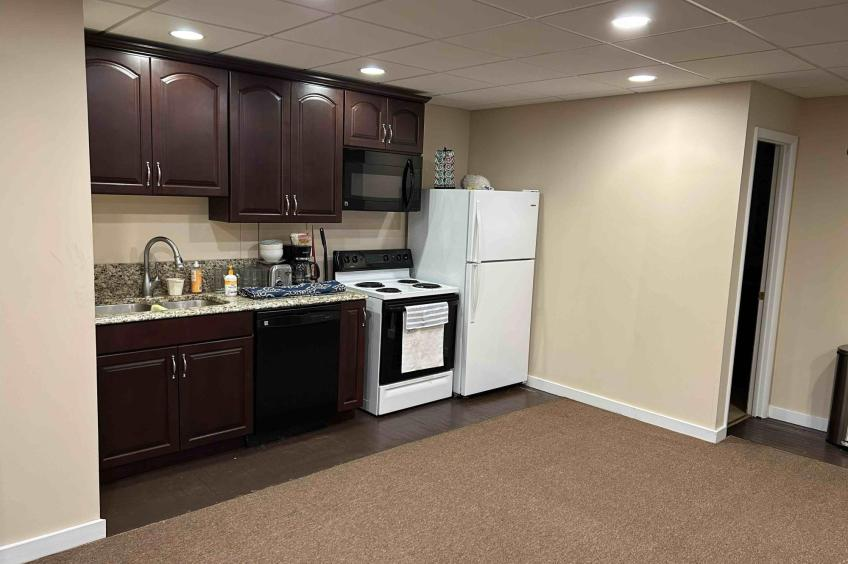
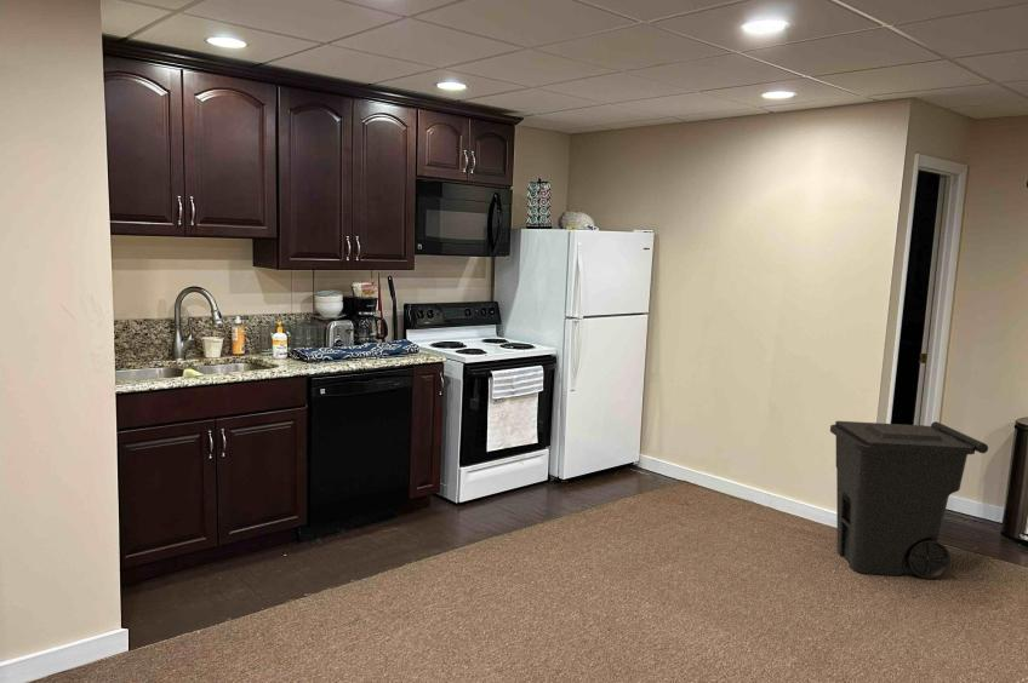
+ trash can [829,420,989,580]
